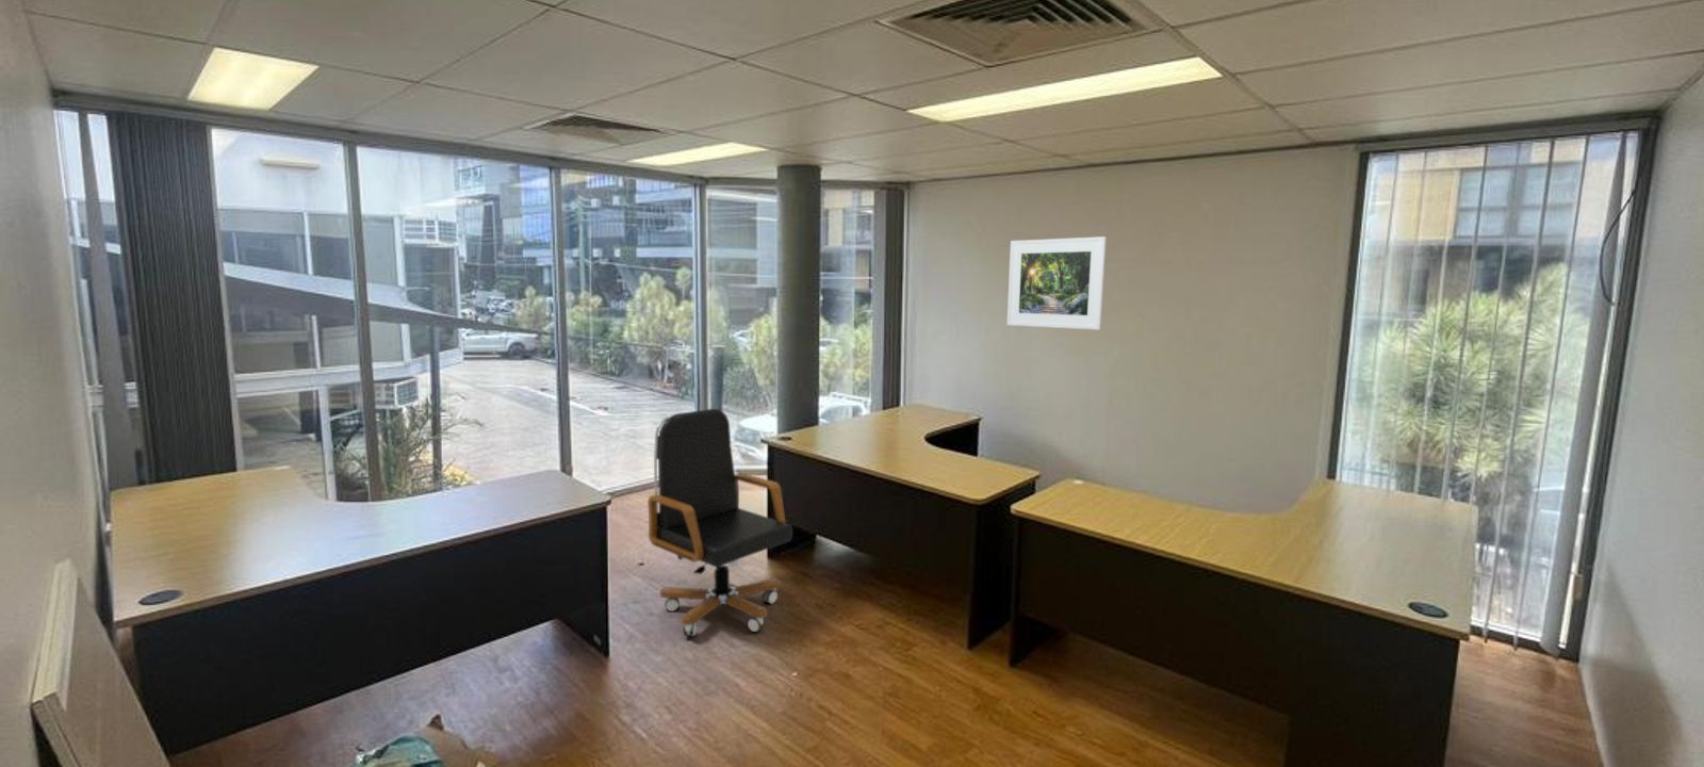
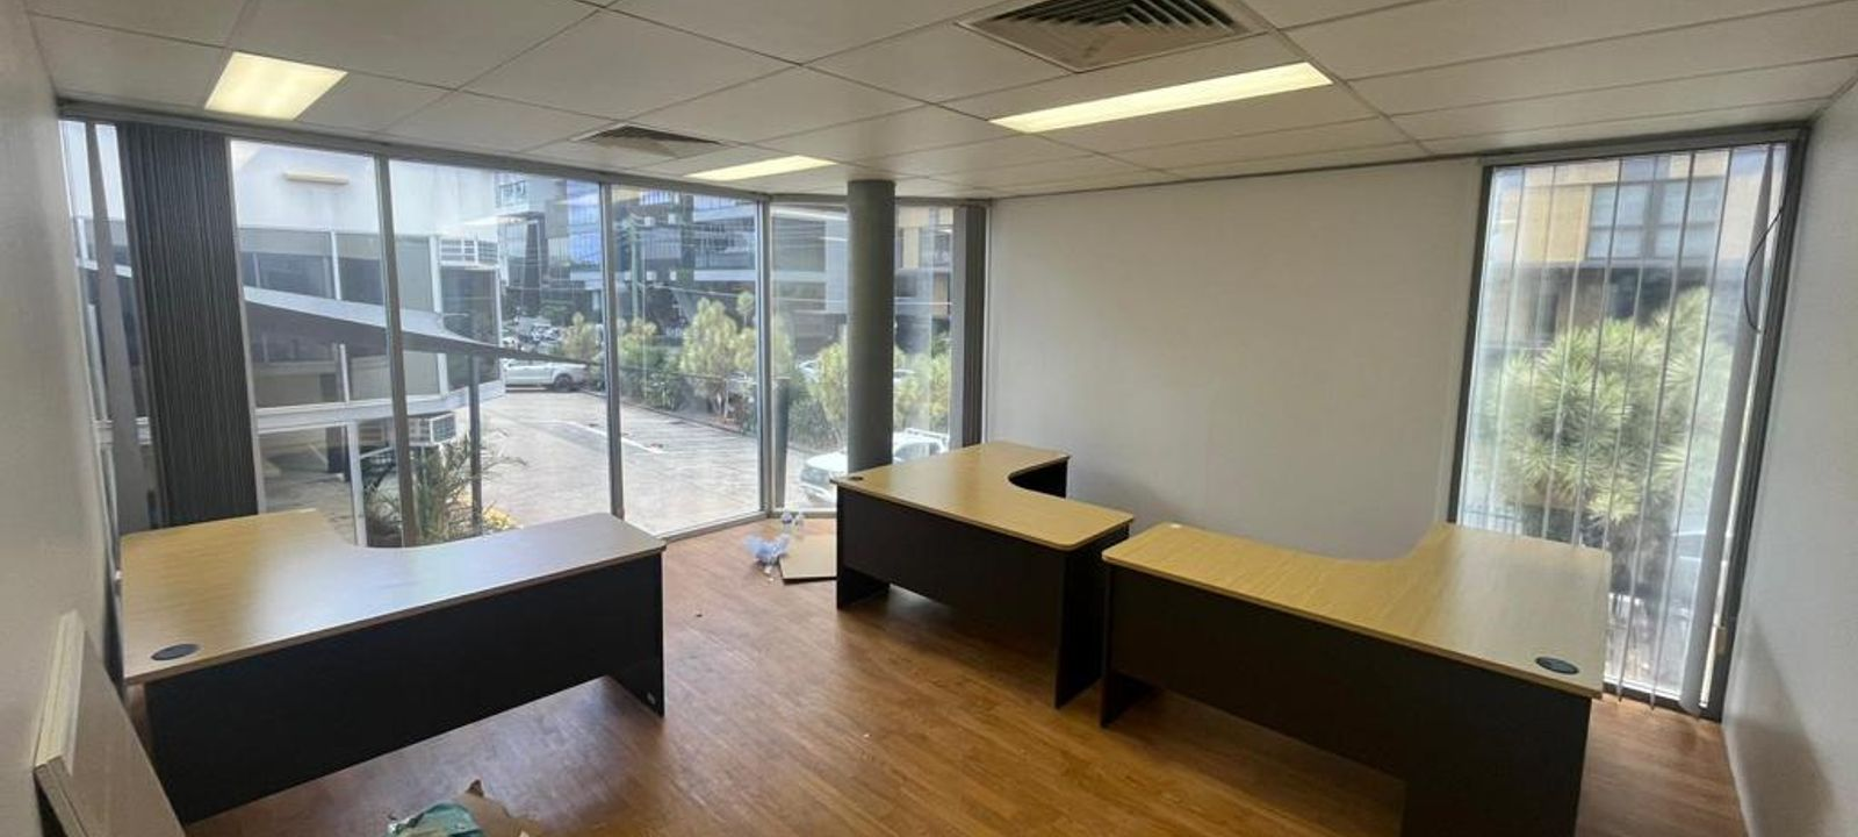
- office chair [647,408,793,638]
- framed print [1006,236,1107,331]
